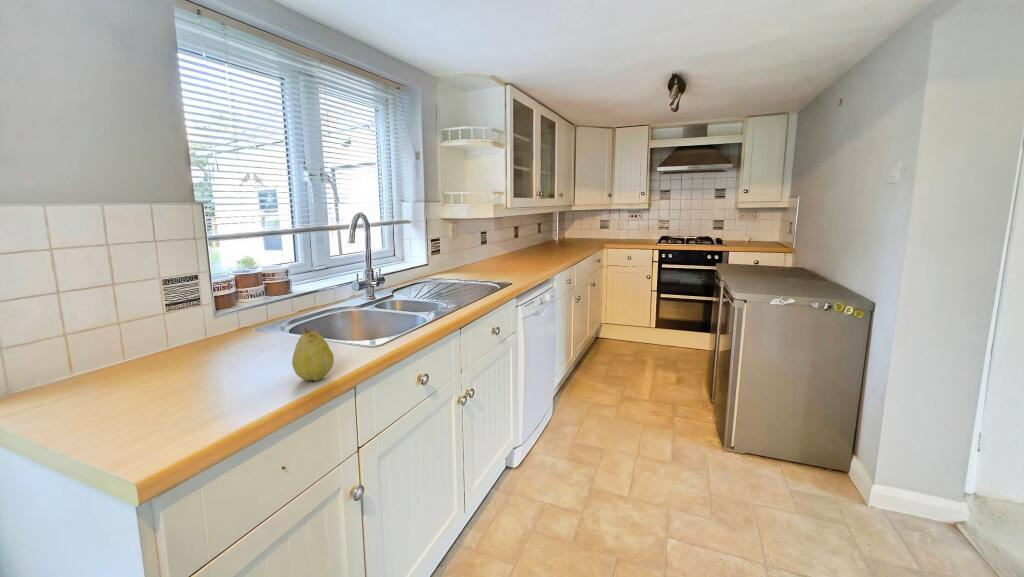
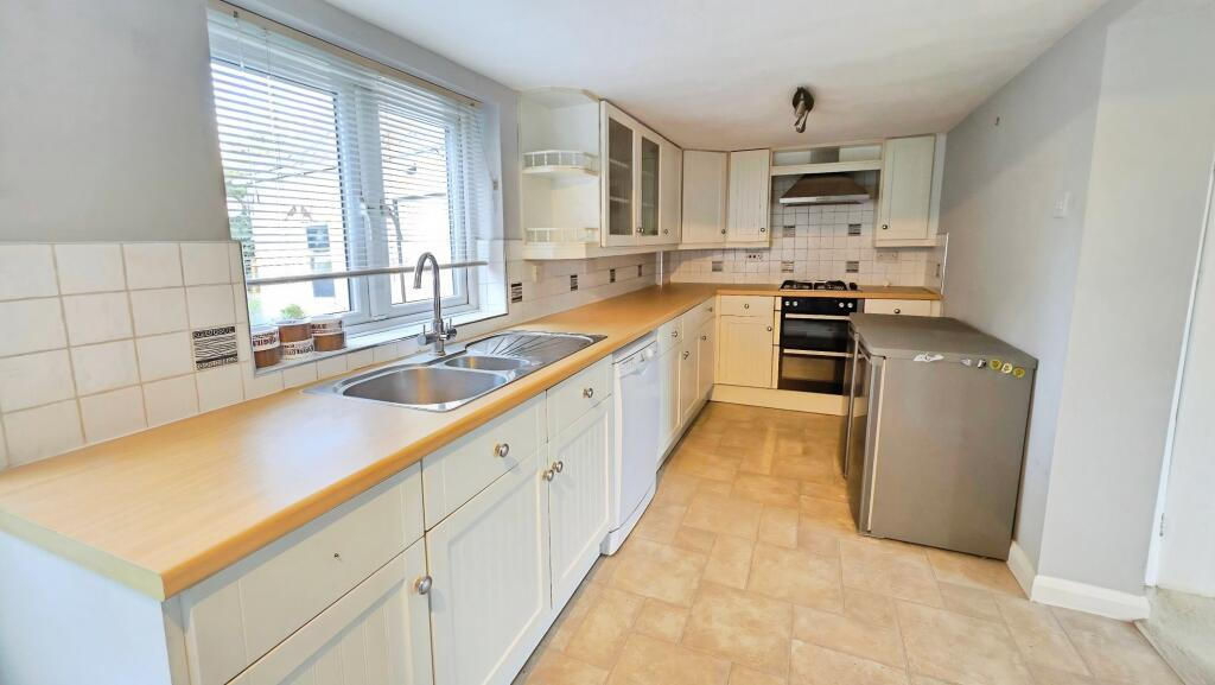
- fruit [291,327,335,382]
